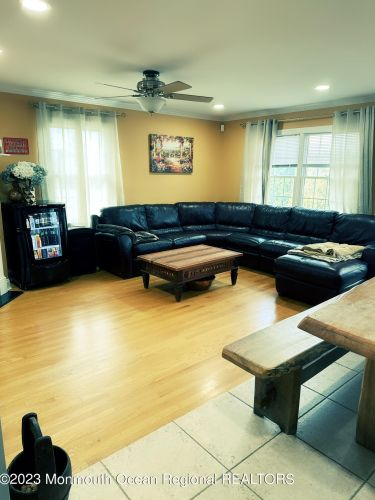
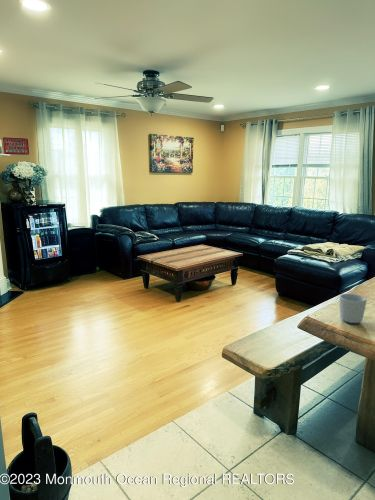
+ mug [338,293,368,324]
